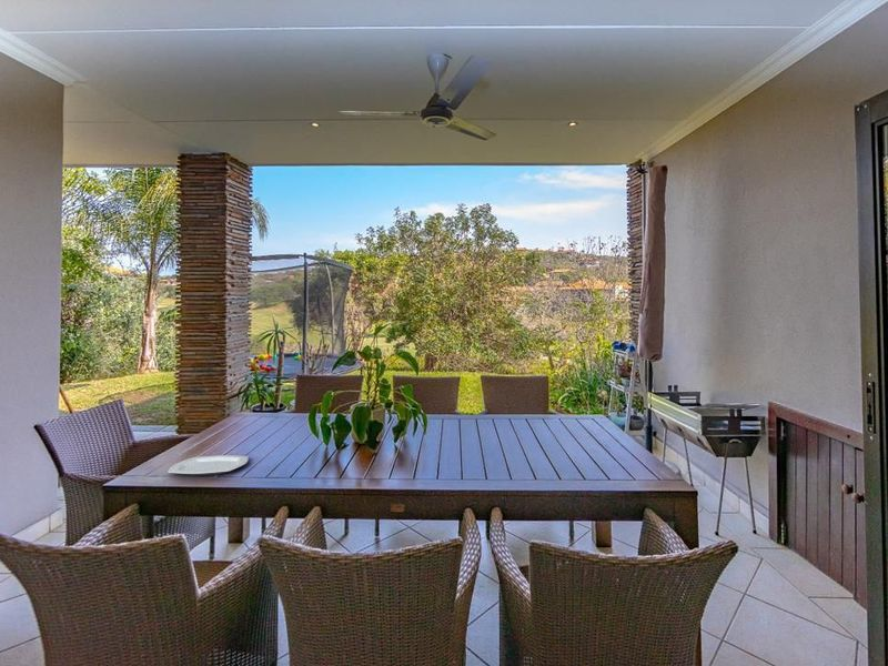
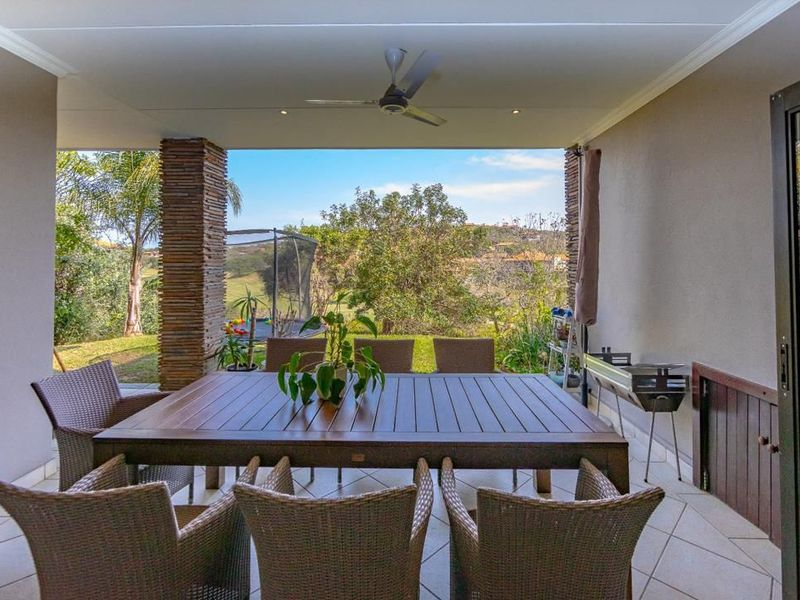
- plate [167,454,250,476]
